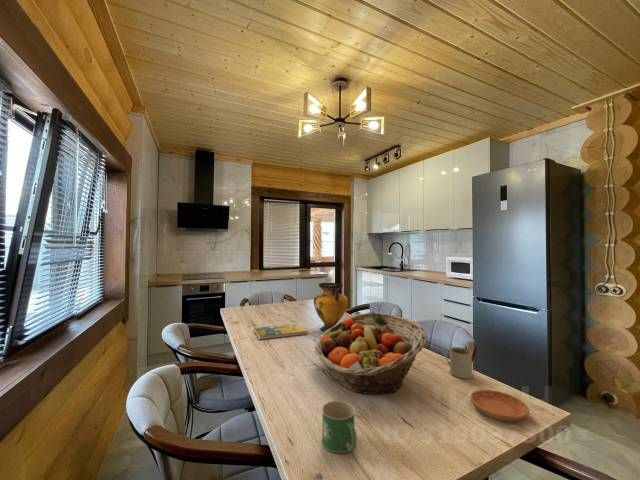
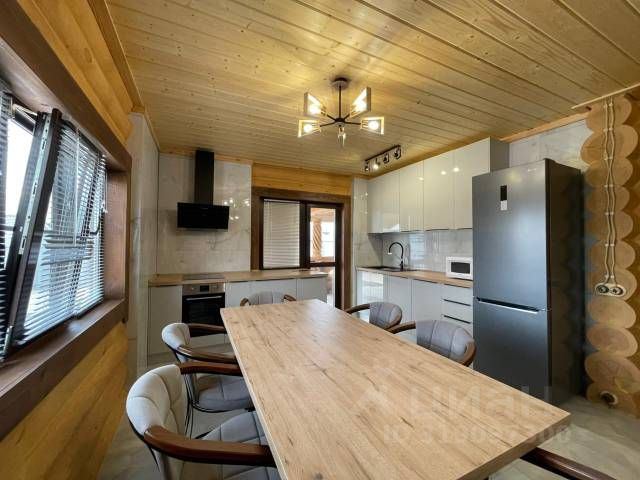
- mug [321,400,358,454]
- booklet [253,323,308,341]
- mug [442,346,473,379]
- vase [313,282,349,333]
- fruit basket [314,311,428,395]
- saucer [469,389,530,423]
